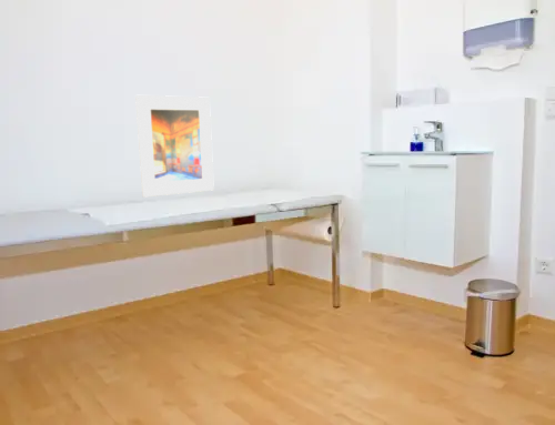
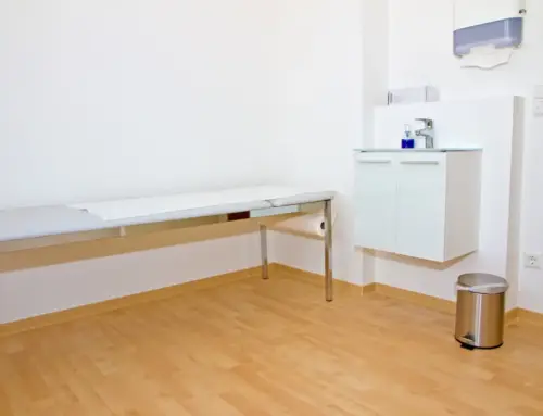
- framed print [134,94,215,199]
